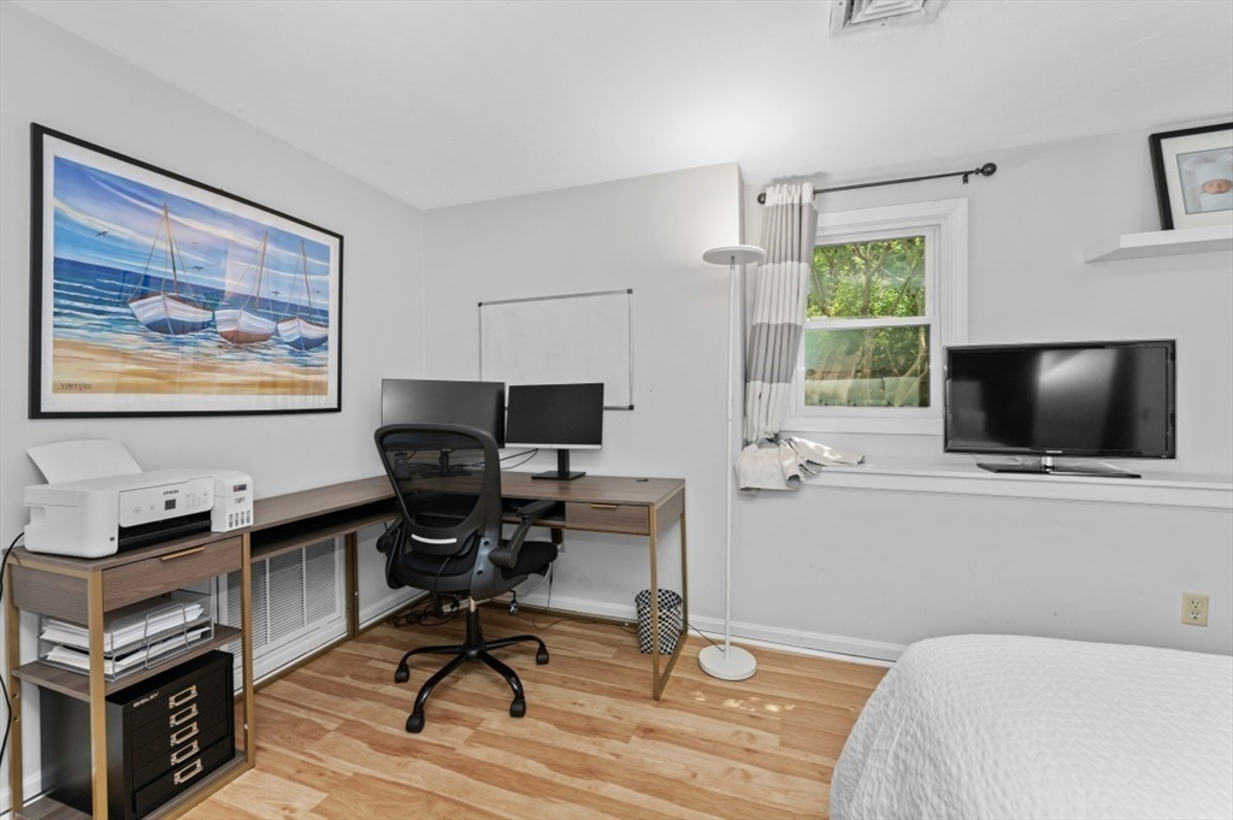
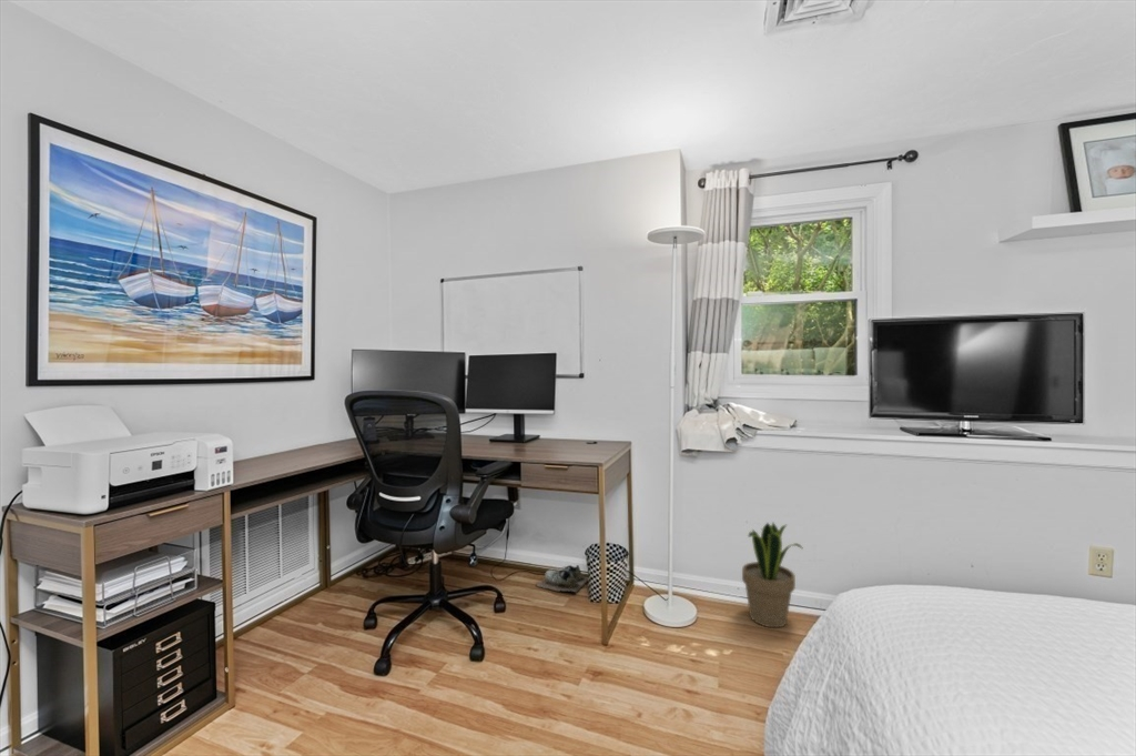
+ shoe [535,564,589,594]
+ potted plant [741,521,804,628]
